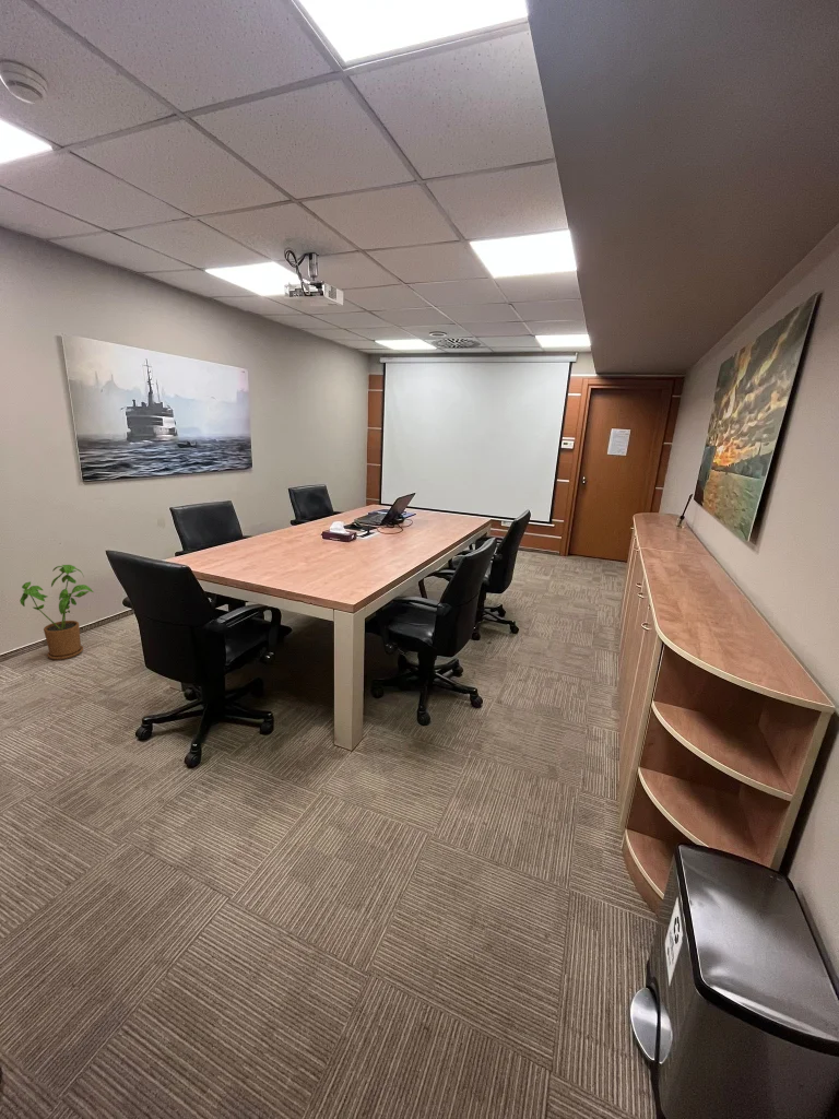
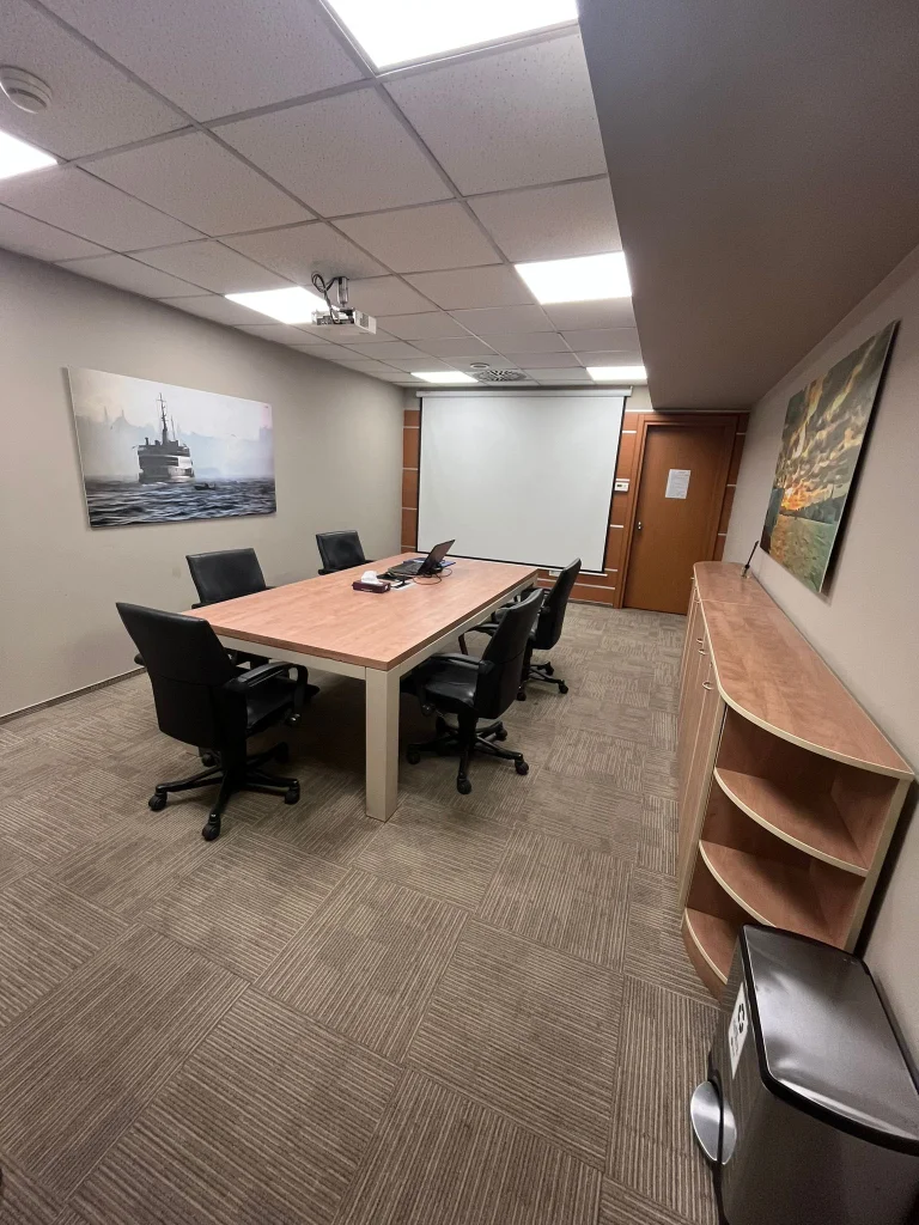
- house plant [19,564,94,661]
